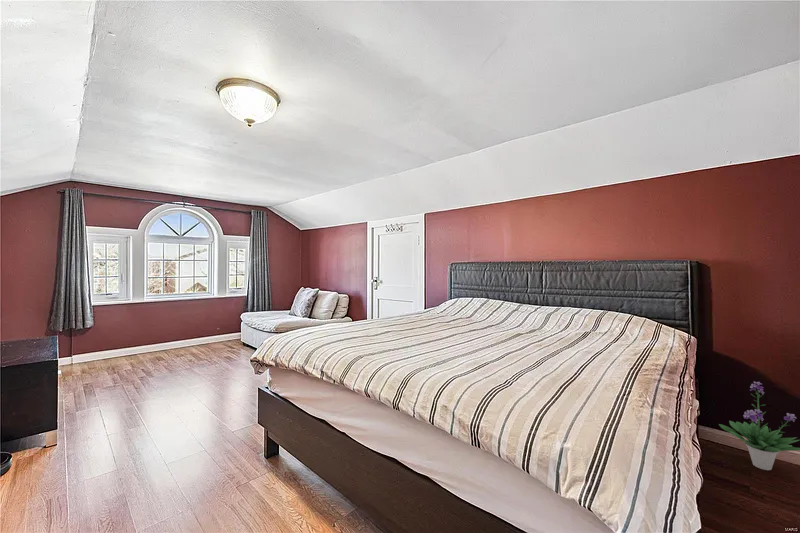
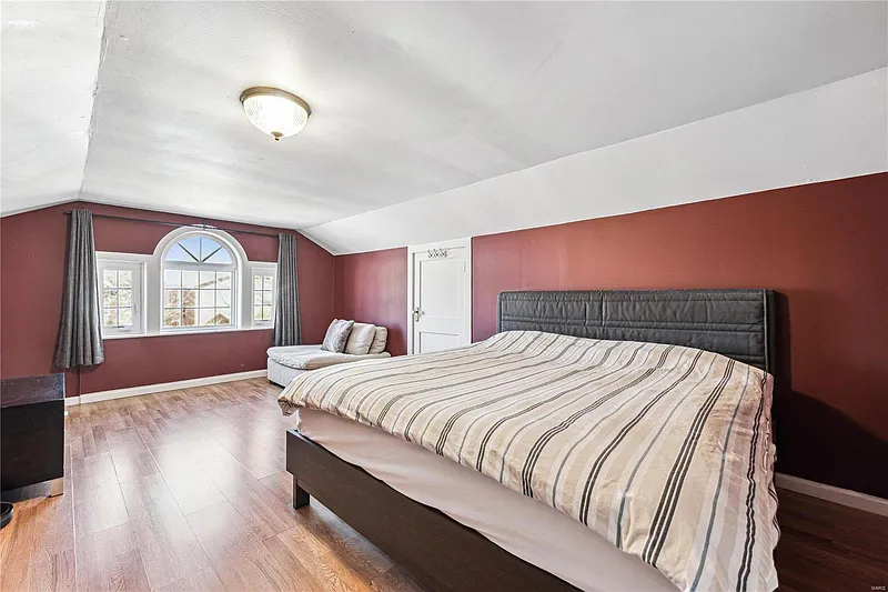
- potted plant [718,380,800,471]
